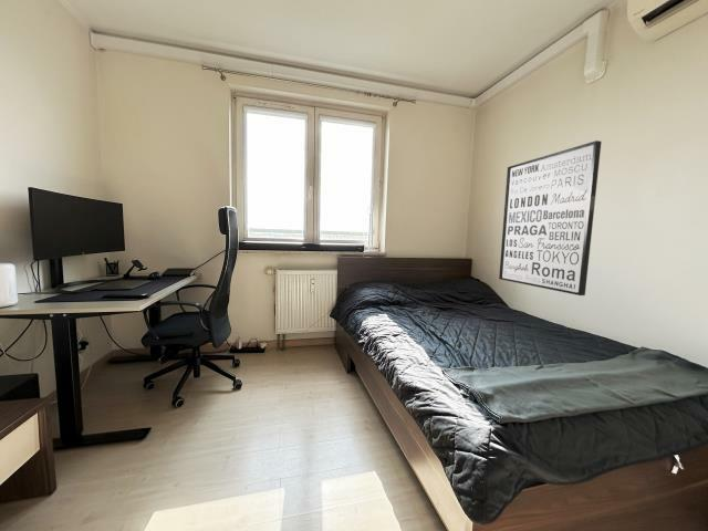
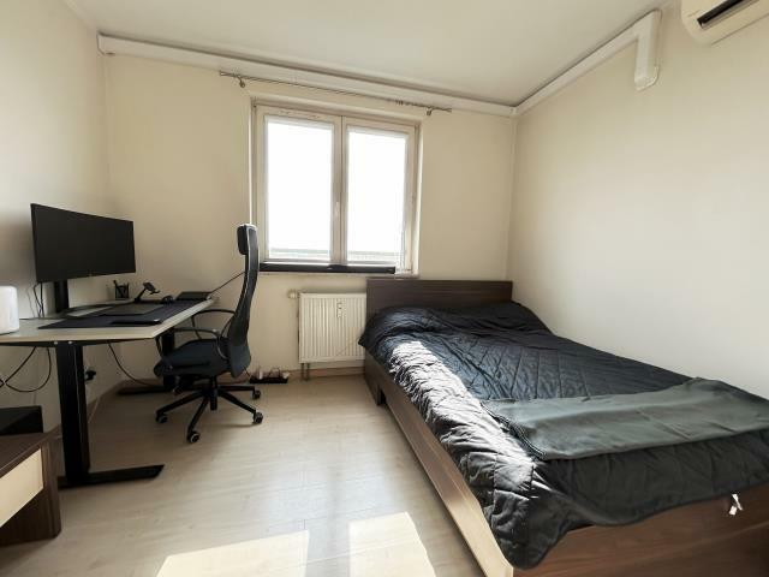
- wall art [498,139,603,296]
